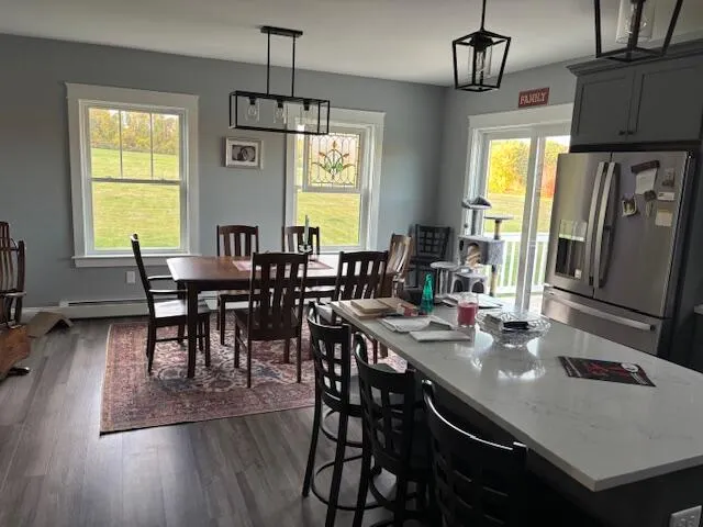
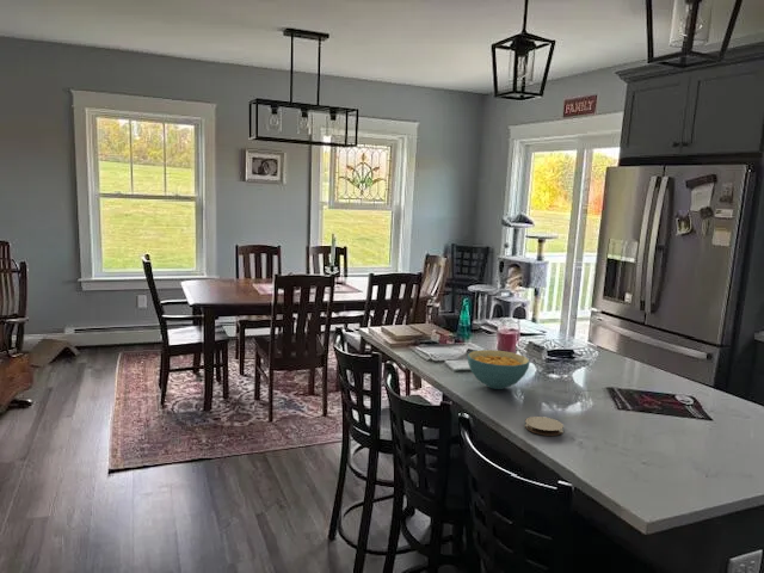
+ coaster [524,415,565,437]
+ cereal bowl [467,349,531,390]
